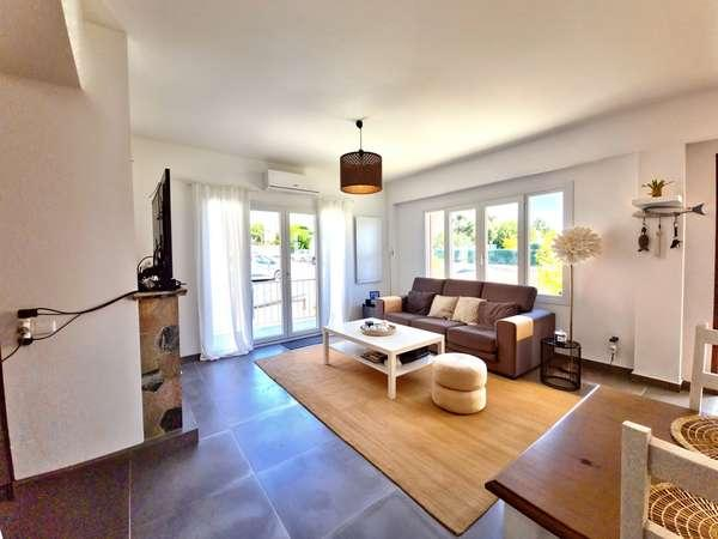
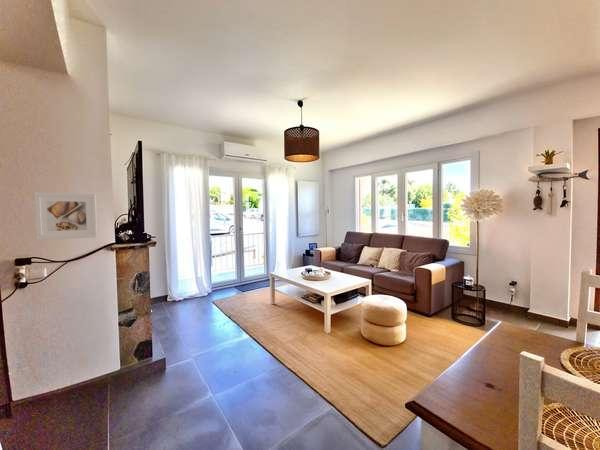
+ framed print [33,191,98,241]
